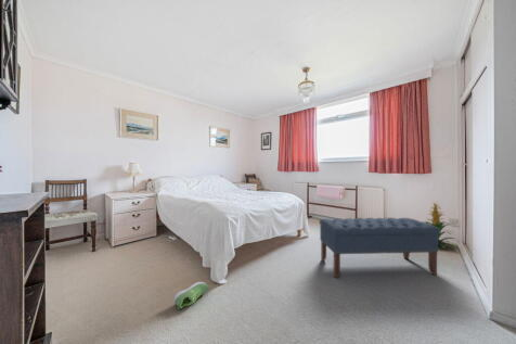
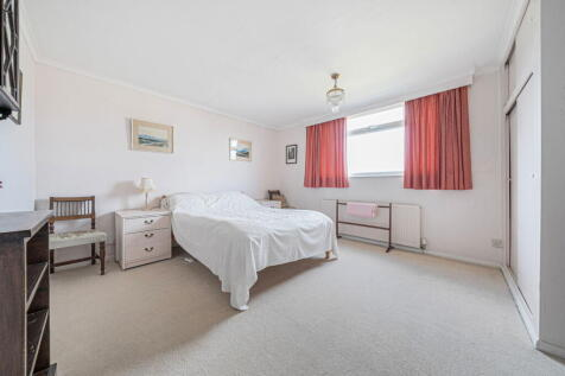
- bench [319,217,441,279]
- indoor plant [423,200,459,250]
- shoe [172,281,209,310]
